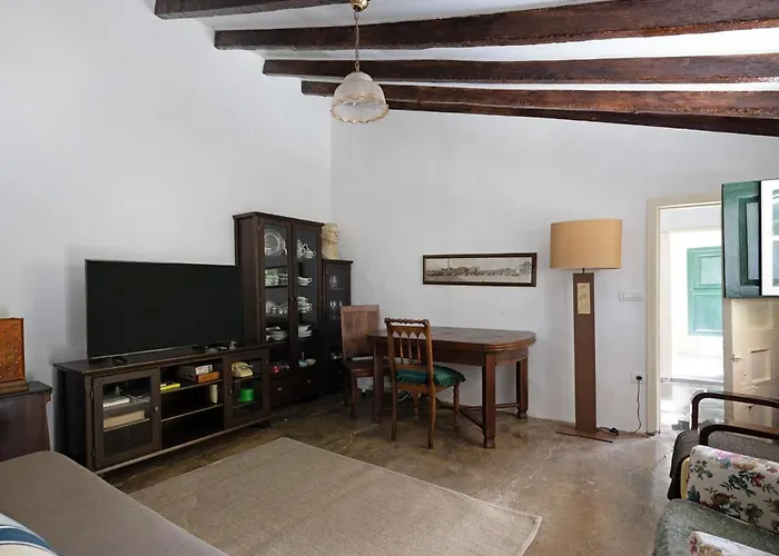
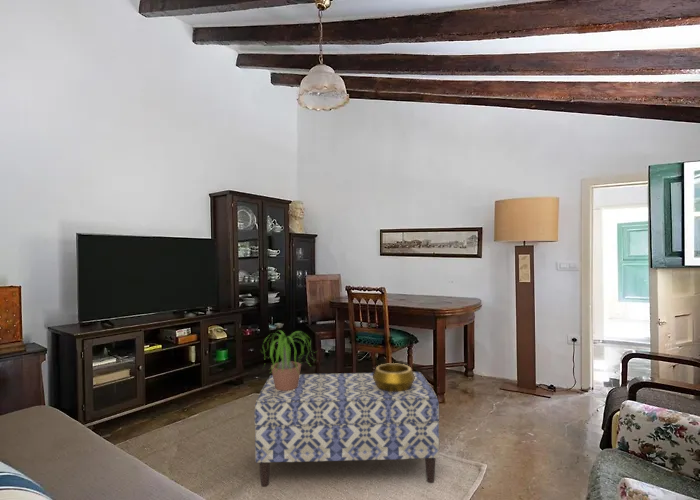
+ decorative bowl [373,362,415,392]
+ bench [253,371,440,488]
+ potted plant [259,329,317,391]
